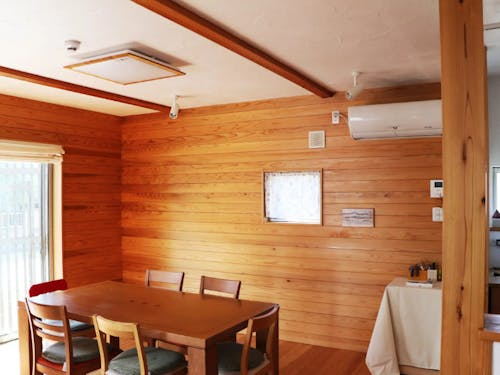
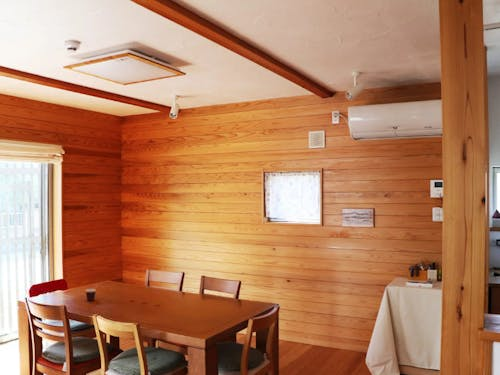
+ cup [85,280,104,301]
